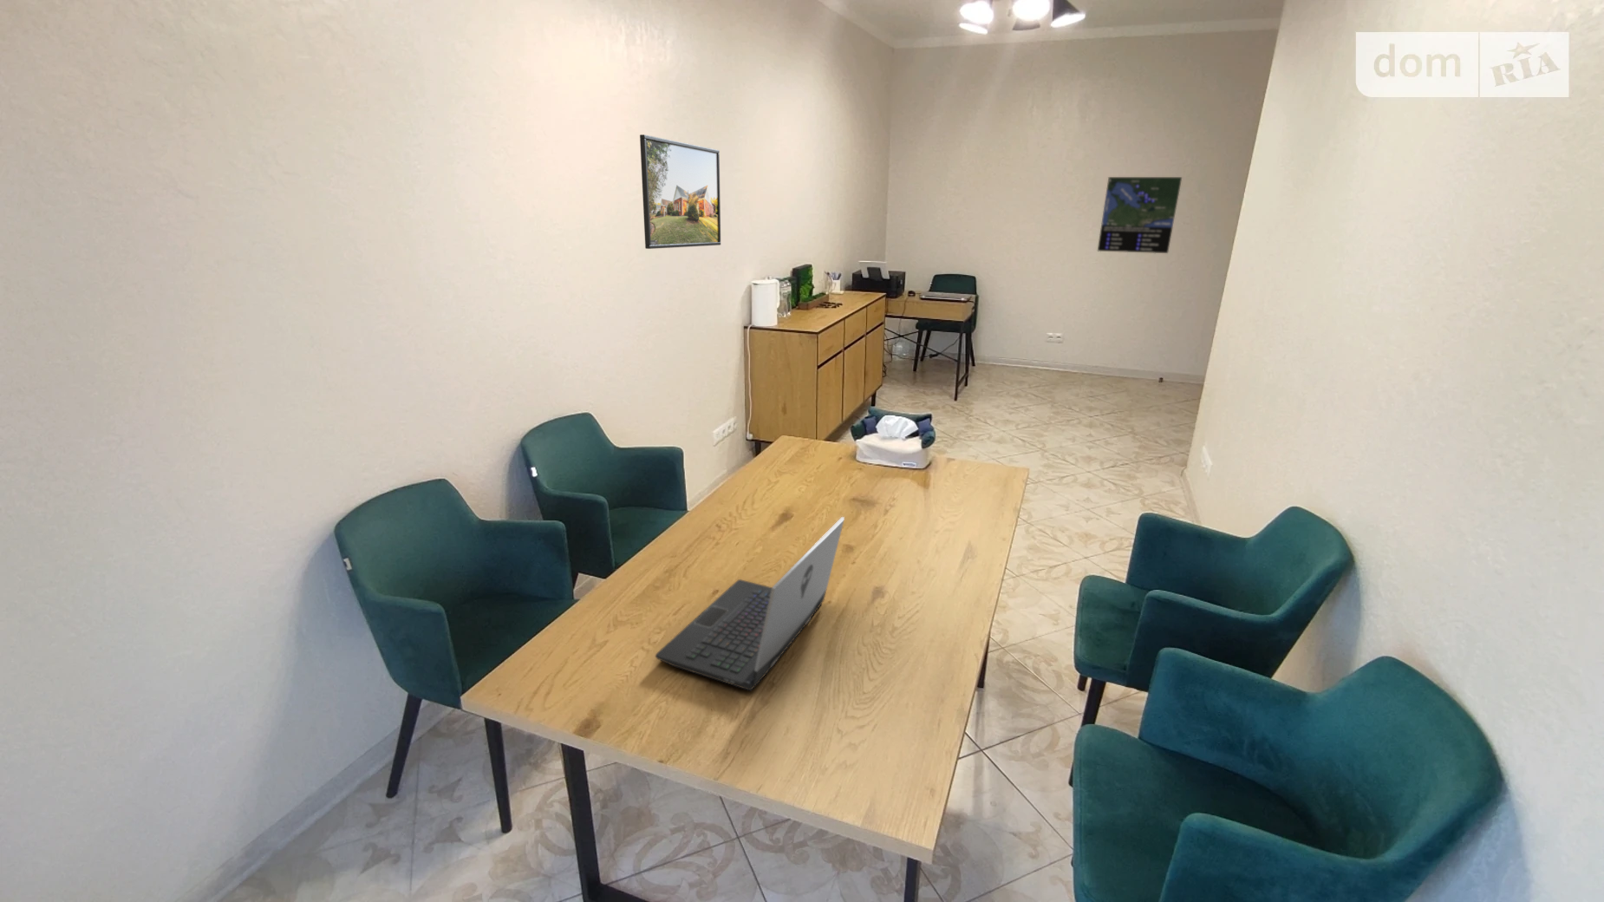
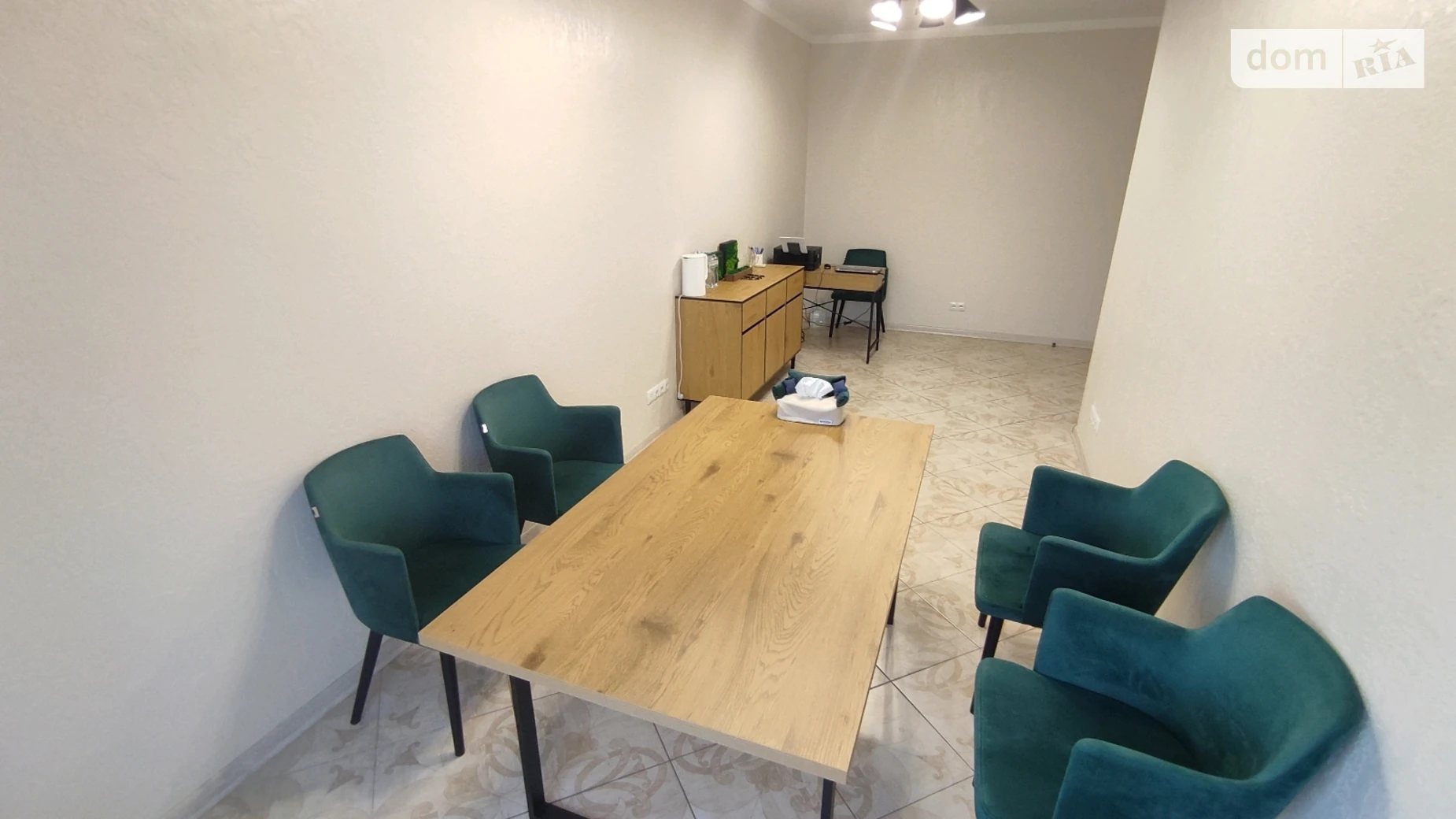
- laptop [654,517,845,692]
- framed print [639,133,722,250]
- map [1097,176,1183,254]
